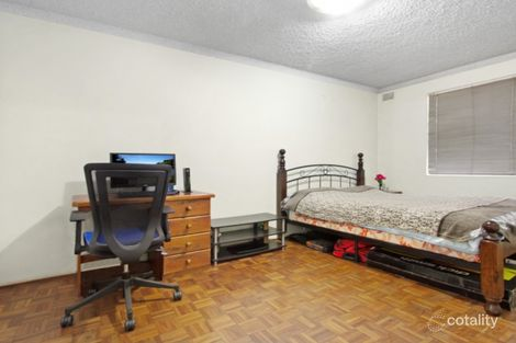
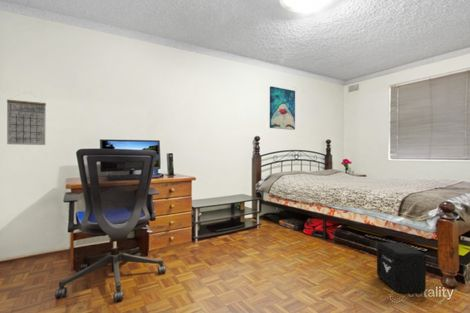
+ calendar [6,91,47,146]
+ wall art [269,85,296,131]
+ air purifier [376,242,427,293]
